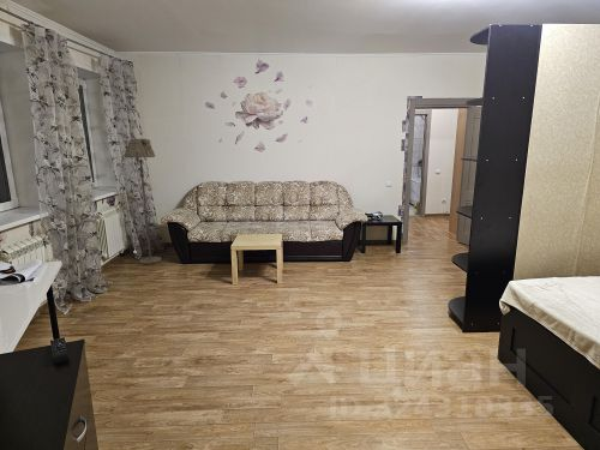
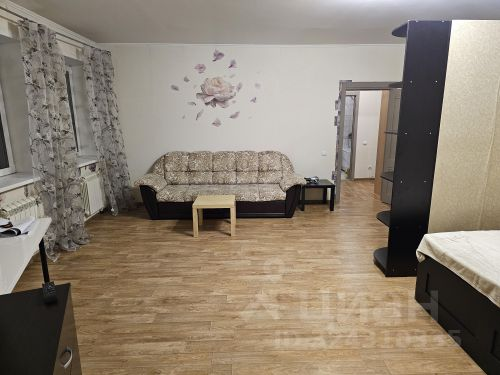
- floor lamp [124,138,162,265]
